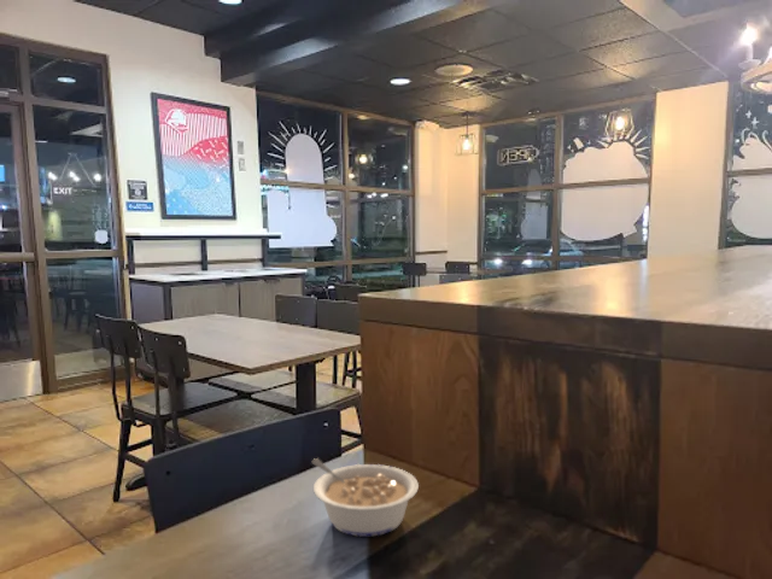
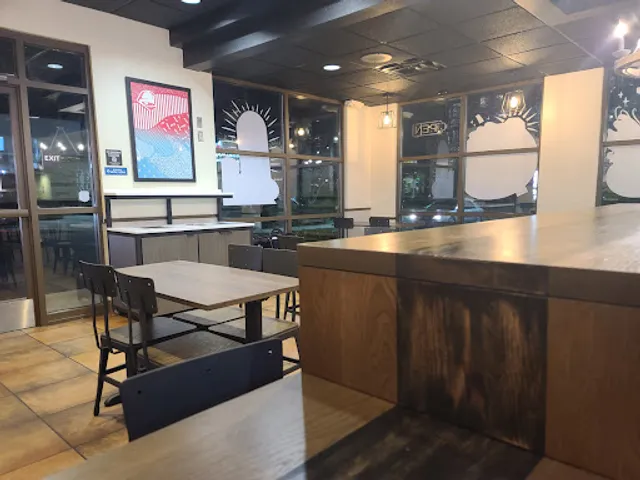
- legume [310,457,420,538]
